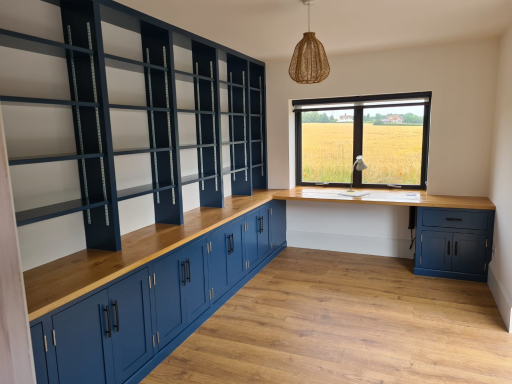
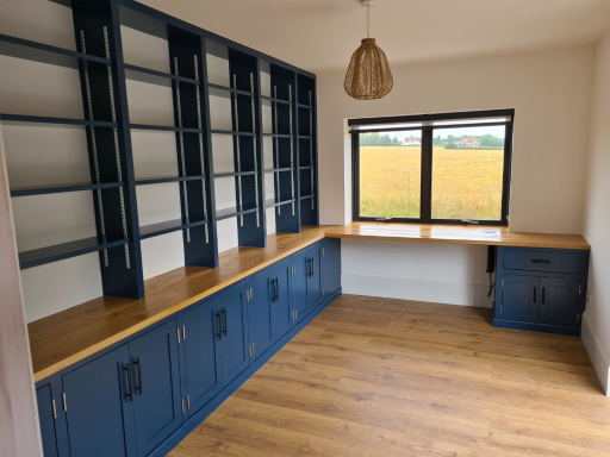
- desk lamp [337,155,371,197]
